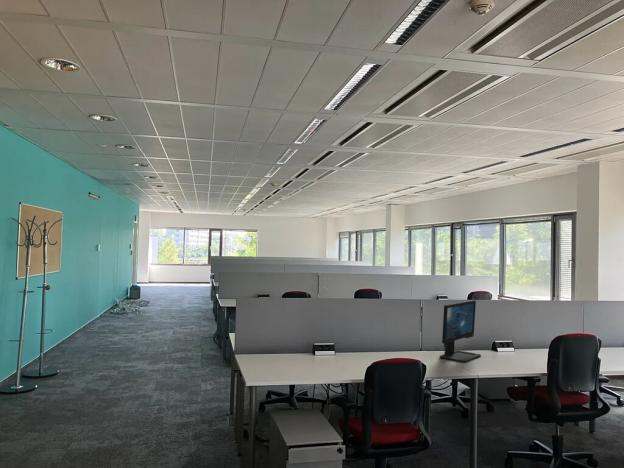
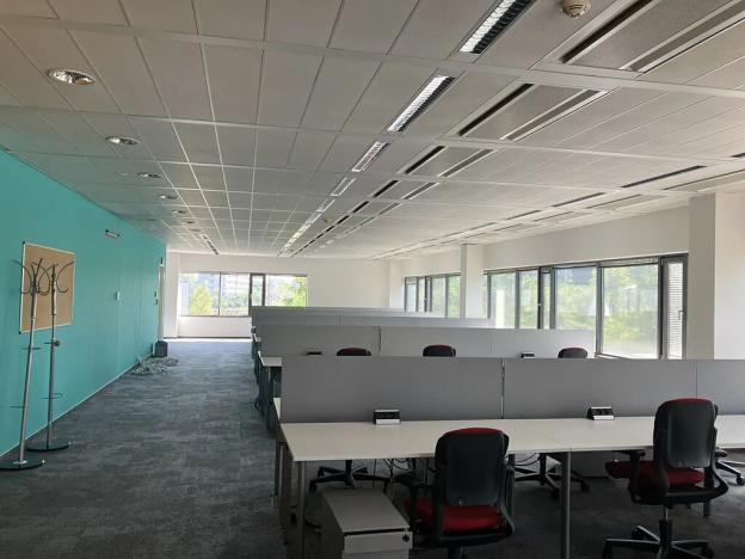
- computer monitor [439,299,482,363]
